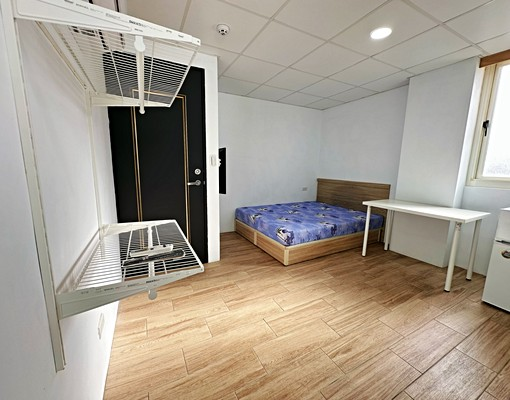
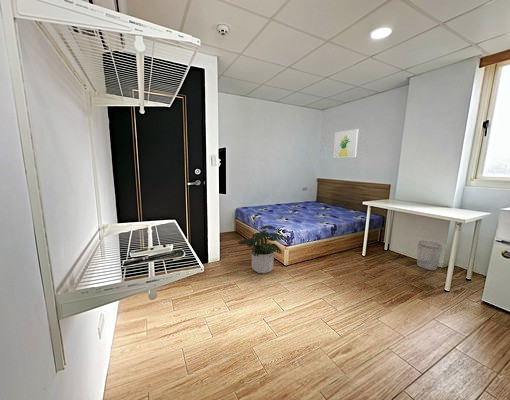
+ wastebasket [416,240,444,271]
+ wall art [332,128,359,159]
+ potted plant [237,225,289,274]
